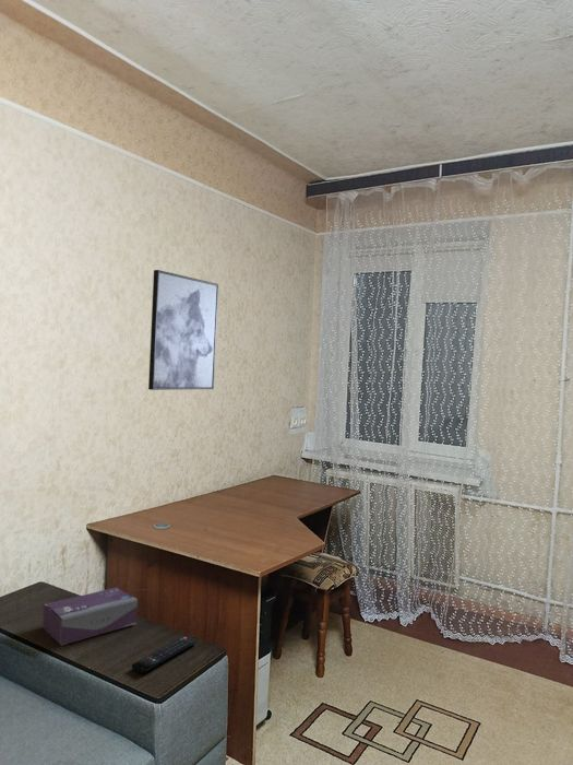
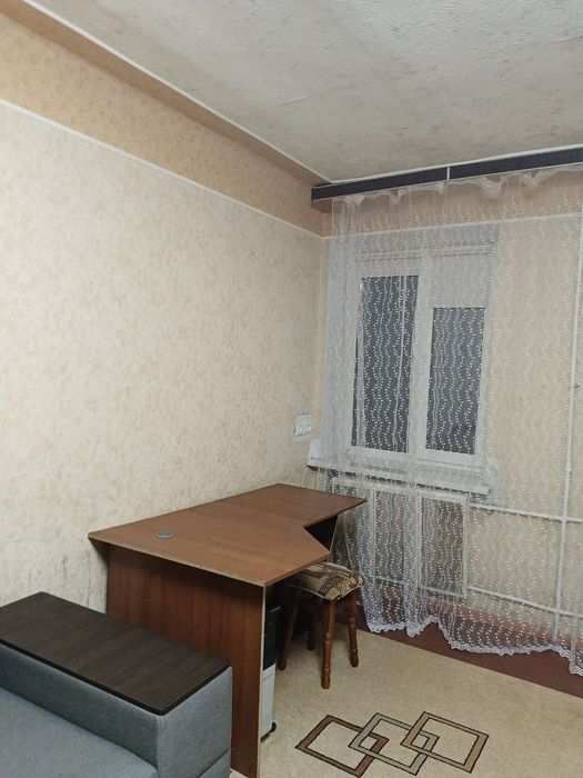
- tissue box [41,586,139,646]
- remote control [131,635,199,674]
- wall art [147,269,219,391]
